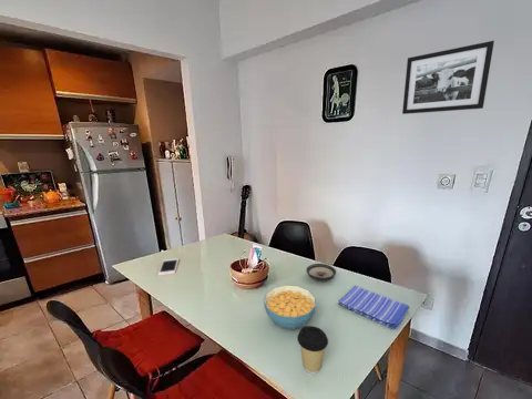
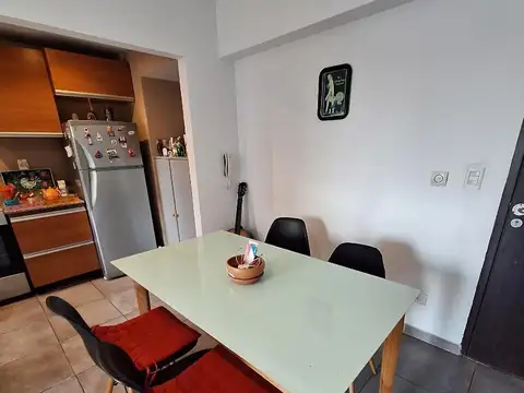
- cell phone [157,257,180,277]
- picture frame [401,40,495,115]
- saucer [306,263,337,283]
- coffee cup [296,325,329,375]
- dish towel [337,284,410,330]
- cereal bowl [263,284,317,330]
